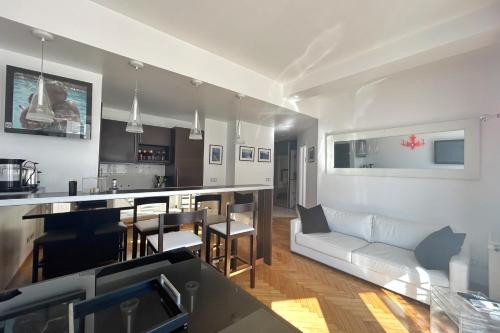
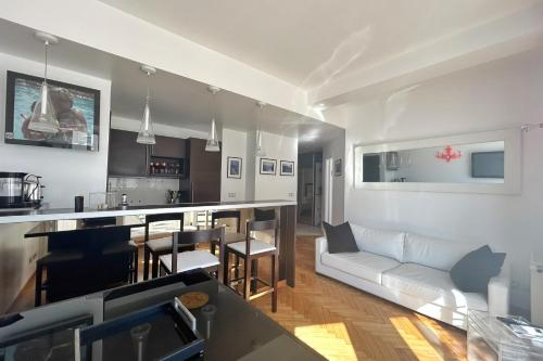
+ coaster [177,291,210,310]
